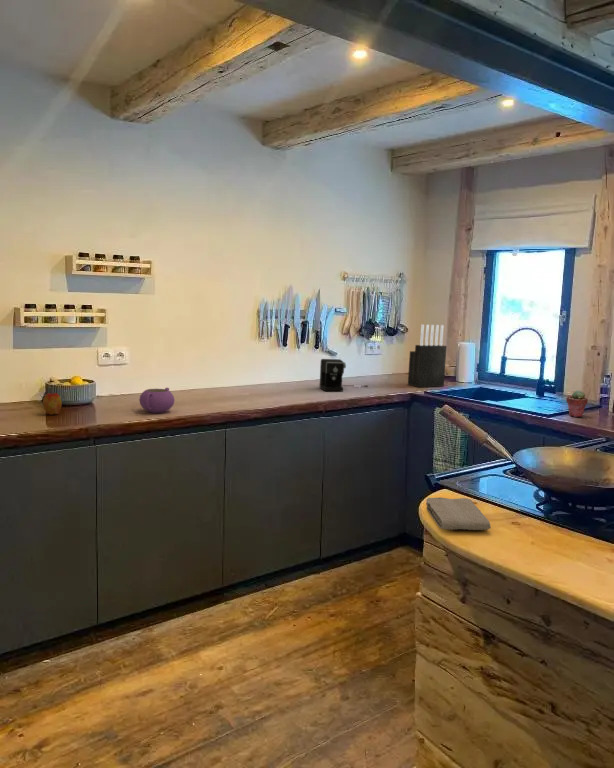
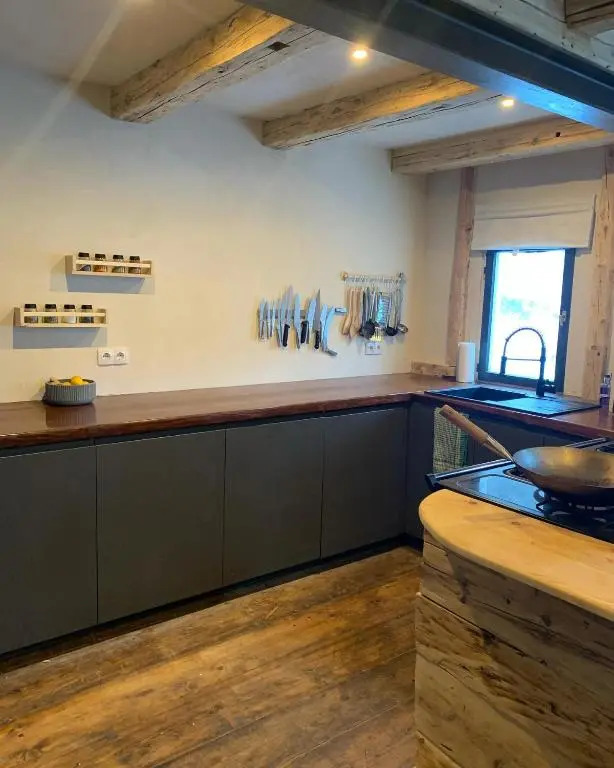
- washcloth [425,496,492,531]
- knife block [407,323,448,388]
- coffee maker [319,358,369,392]
- potted succulent [565,389,589,418]
- apple [42,389,63,416]
- teapot [138,387,176,414]
